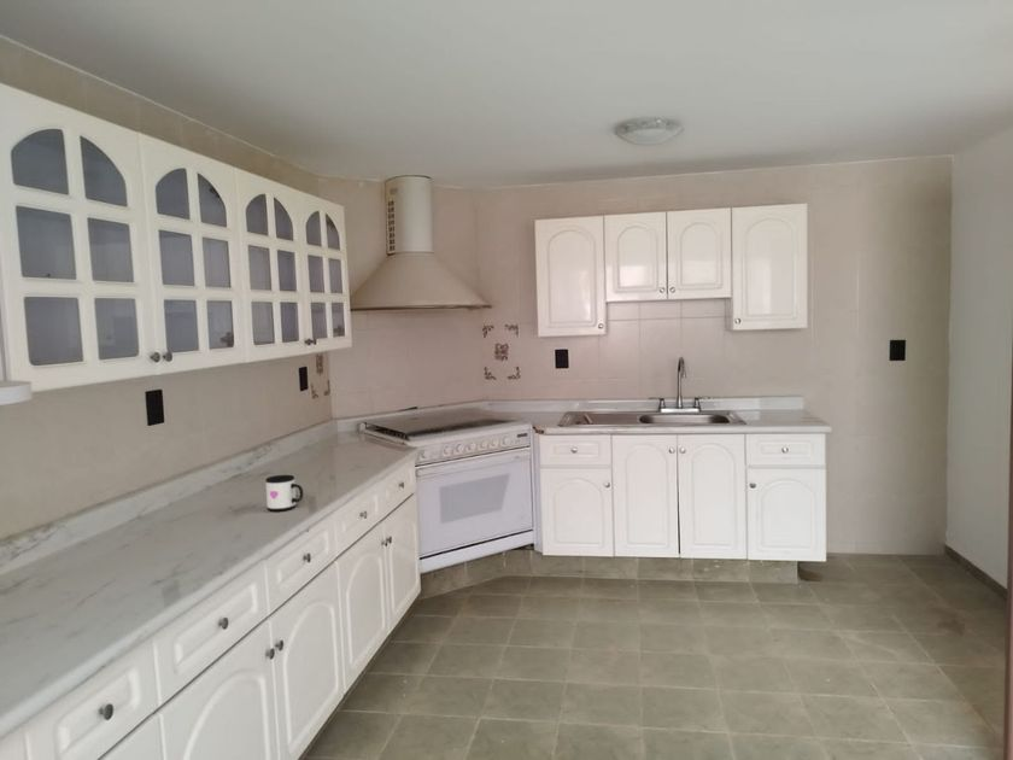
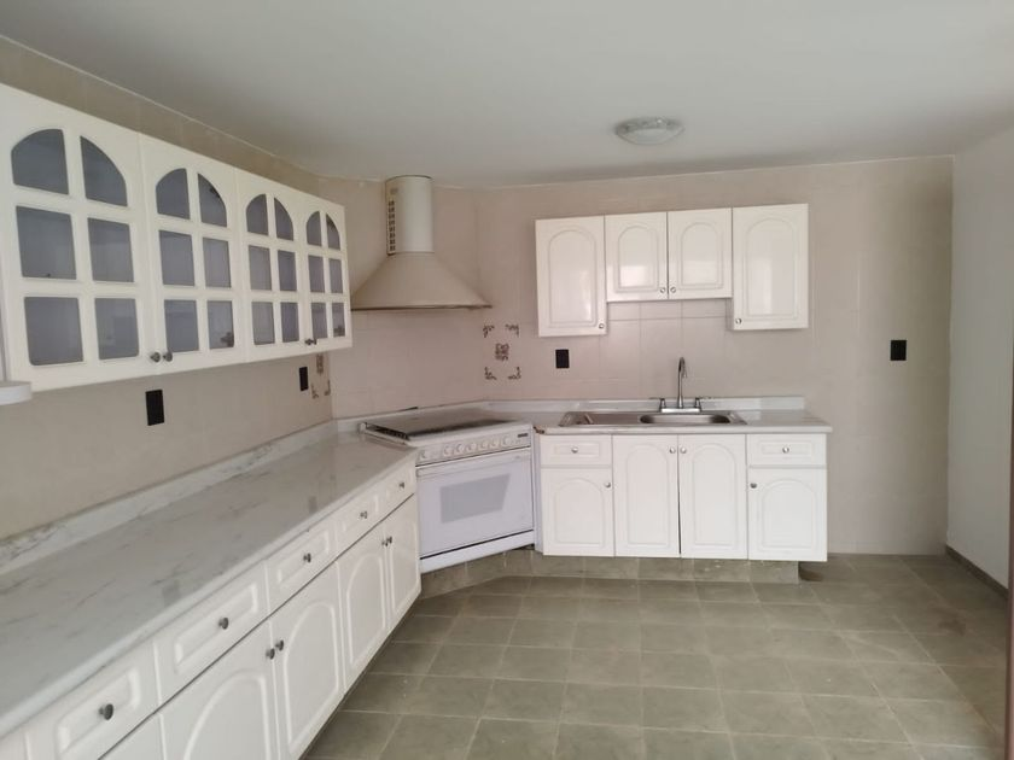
- mug [264,474,304,513]
